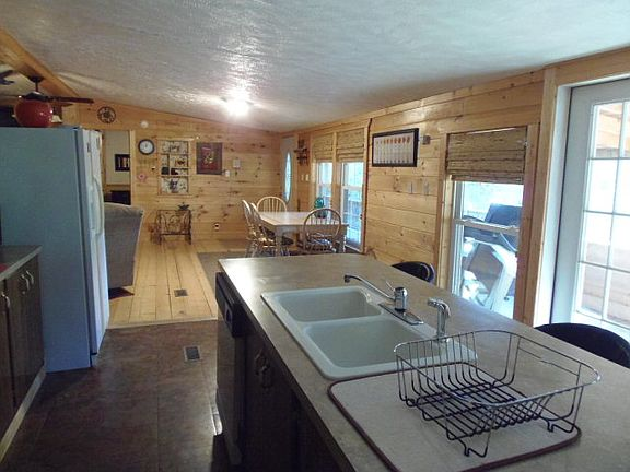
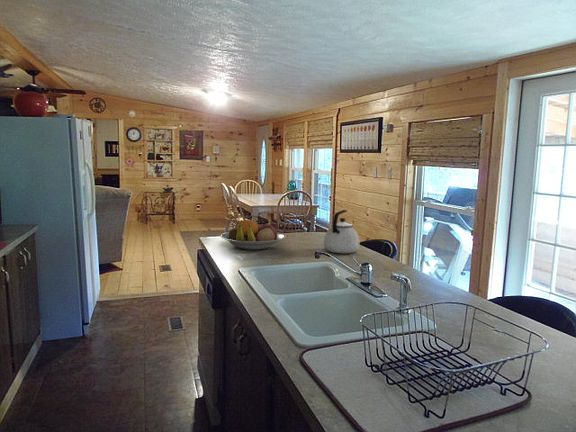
+ fruit bowl [220,219,287,251]
+ kettle [323,209,361,254]
